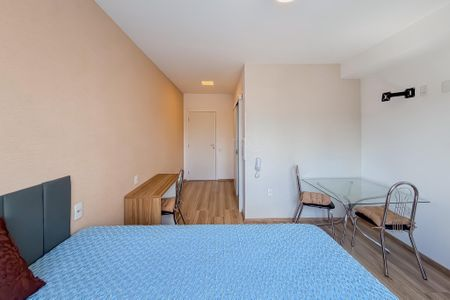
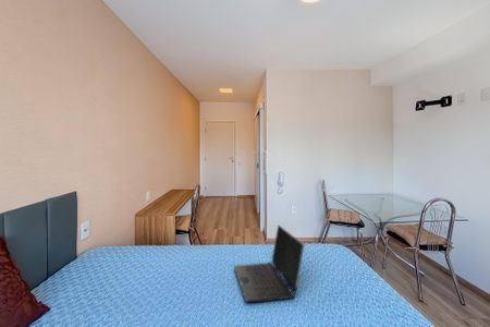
+ laptop computer [233,223,305,303]
